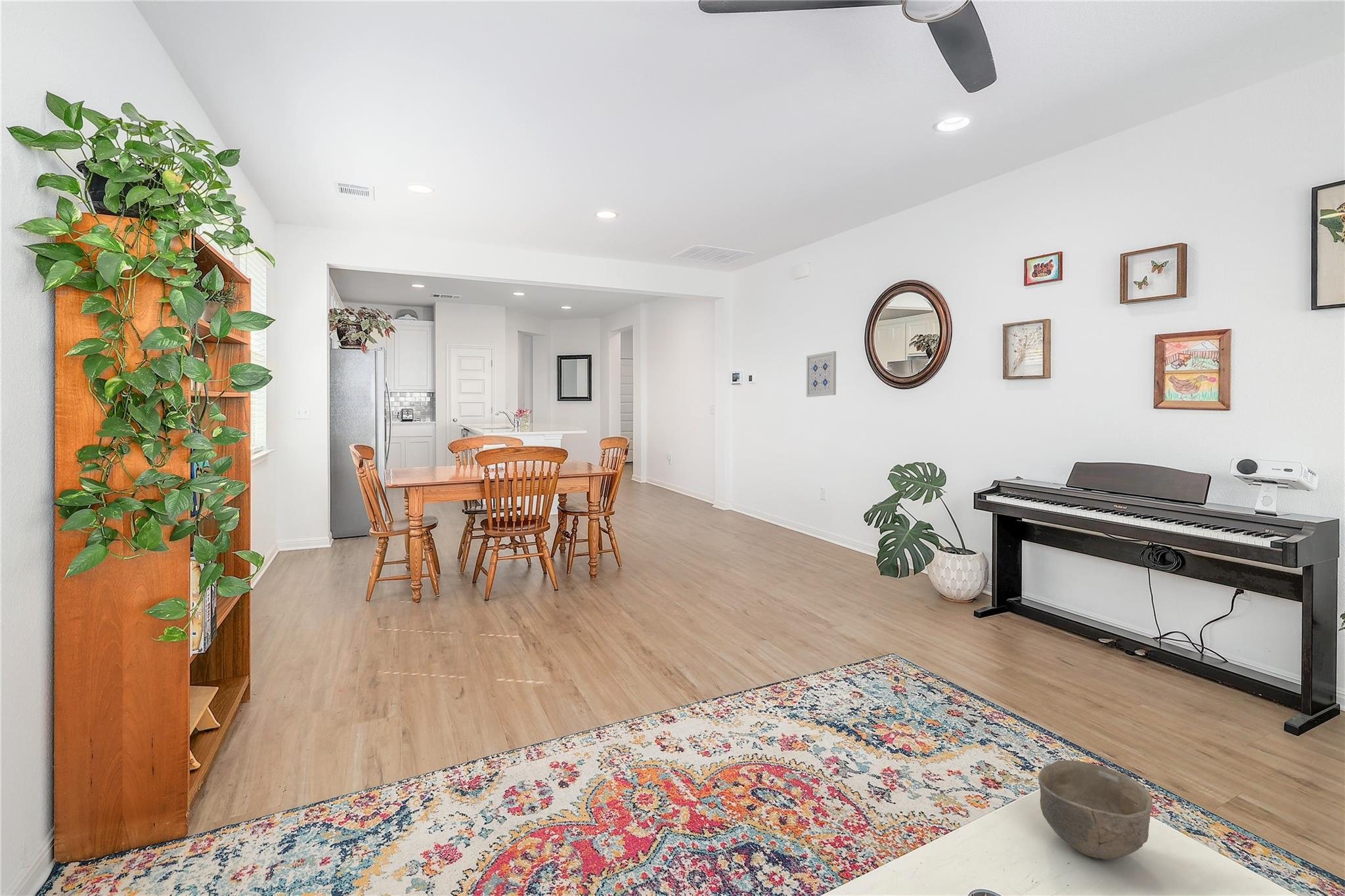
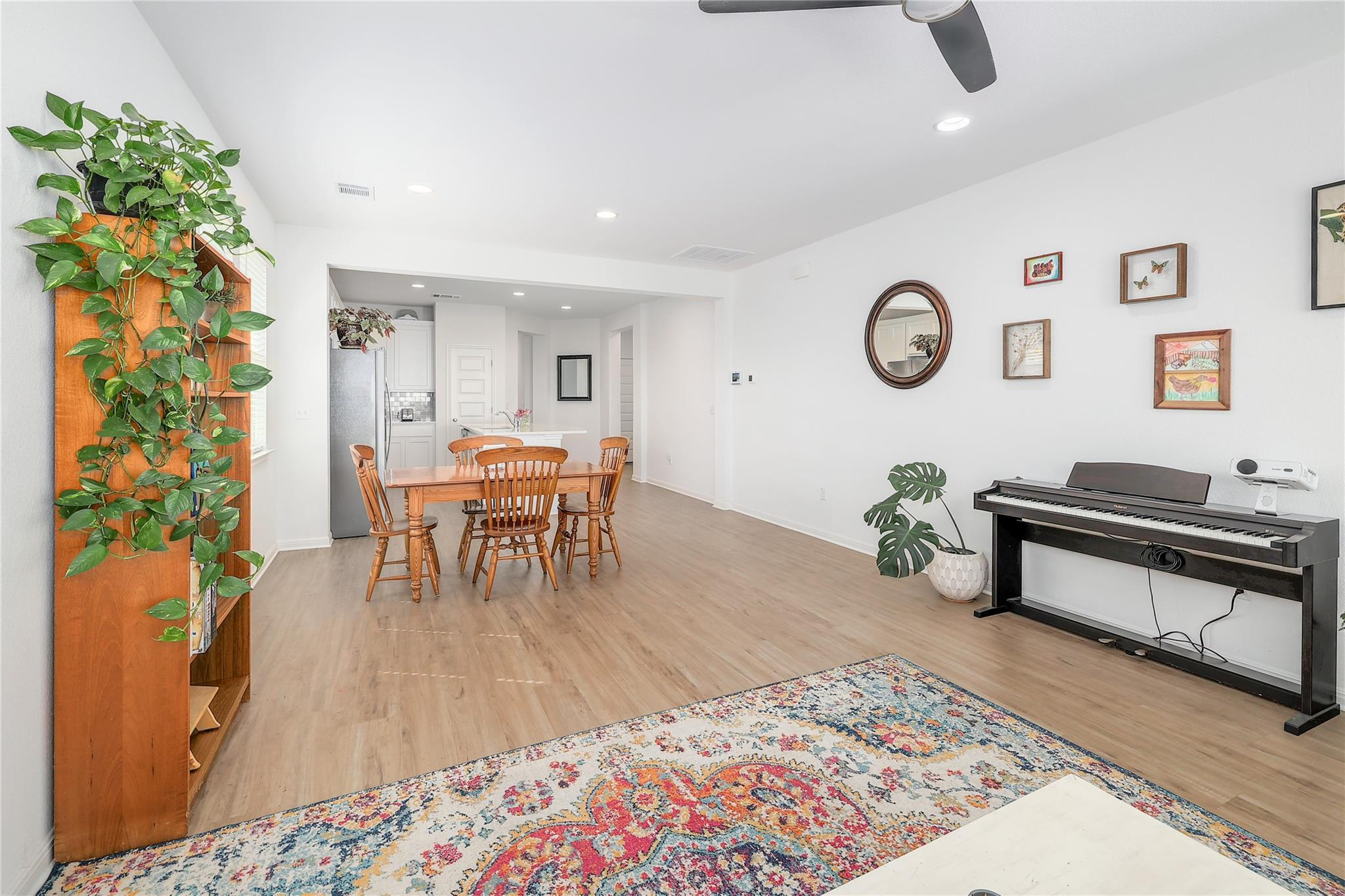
- bowl [1038,759,1153,861]
- wall art [806,351,837,398]
